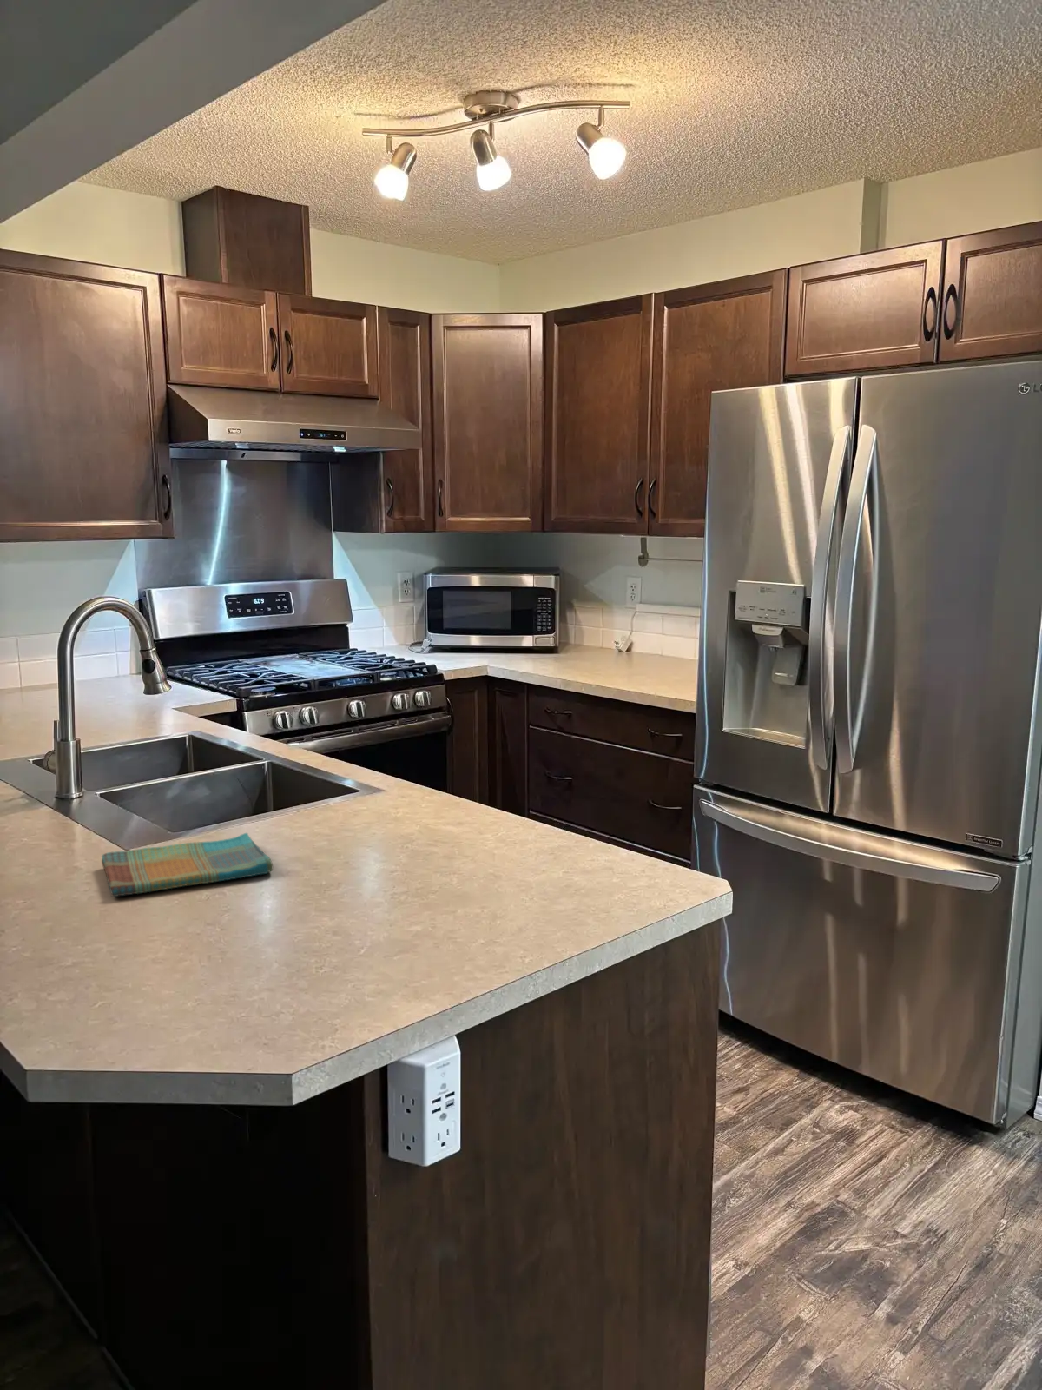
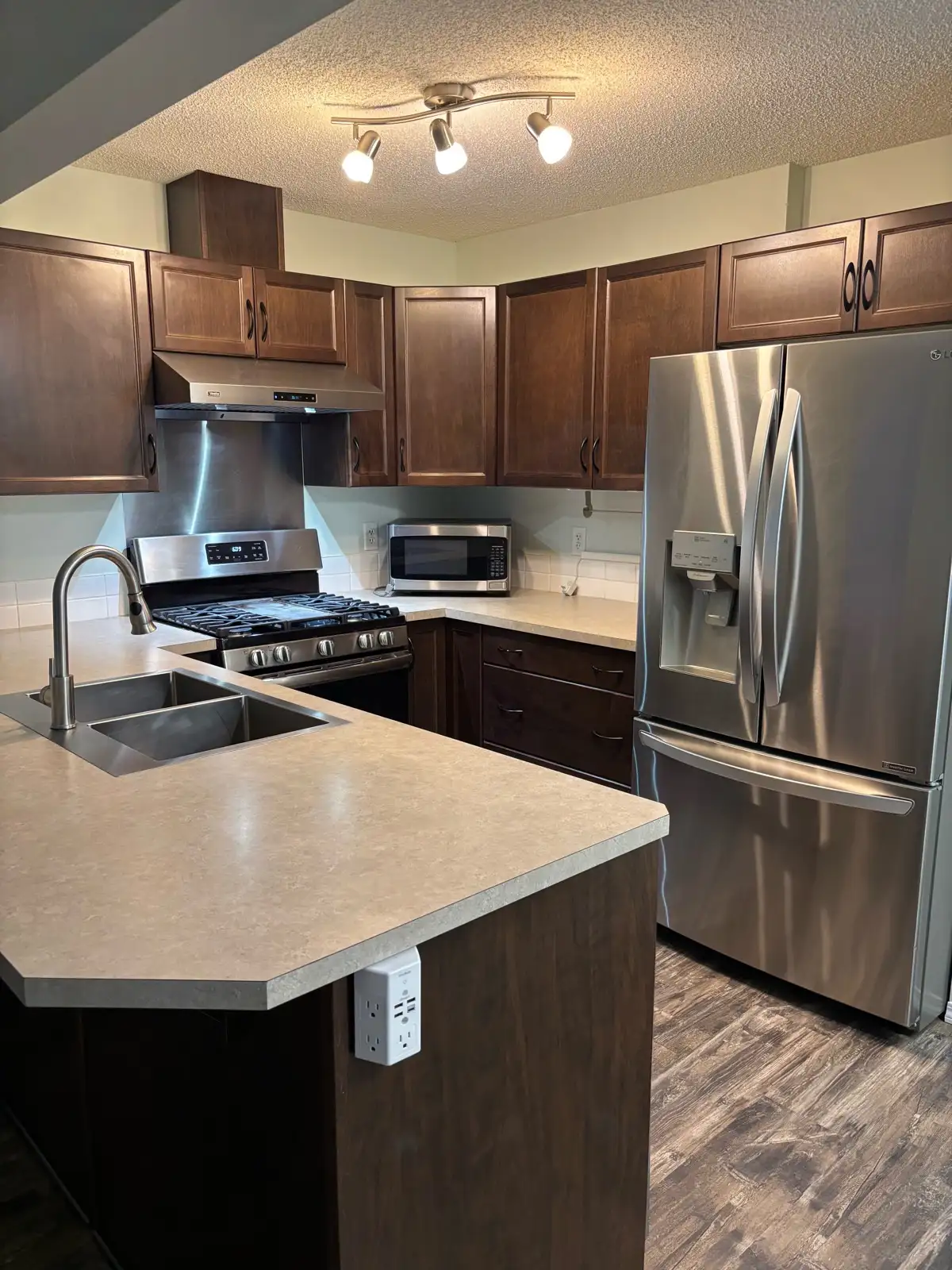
- dish towel [101,832,274,897]
